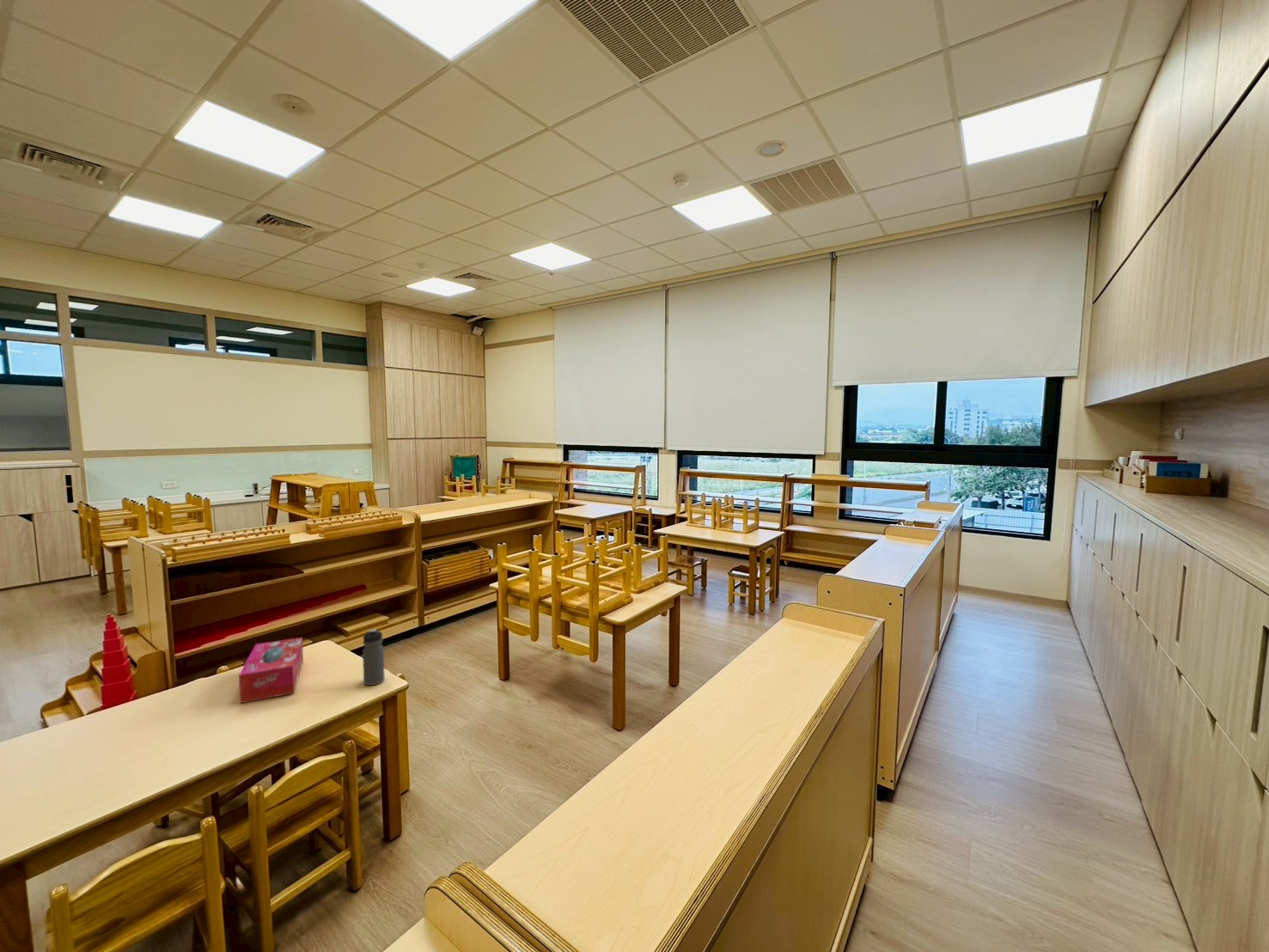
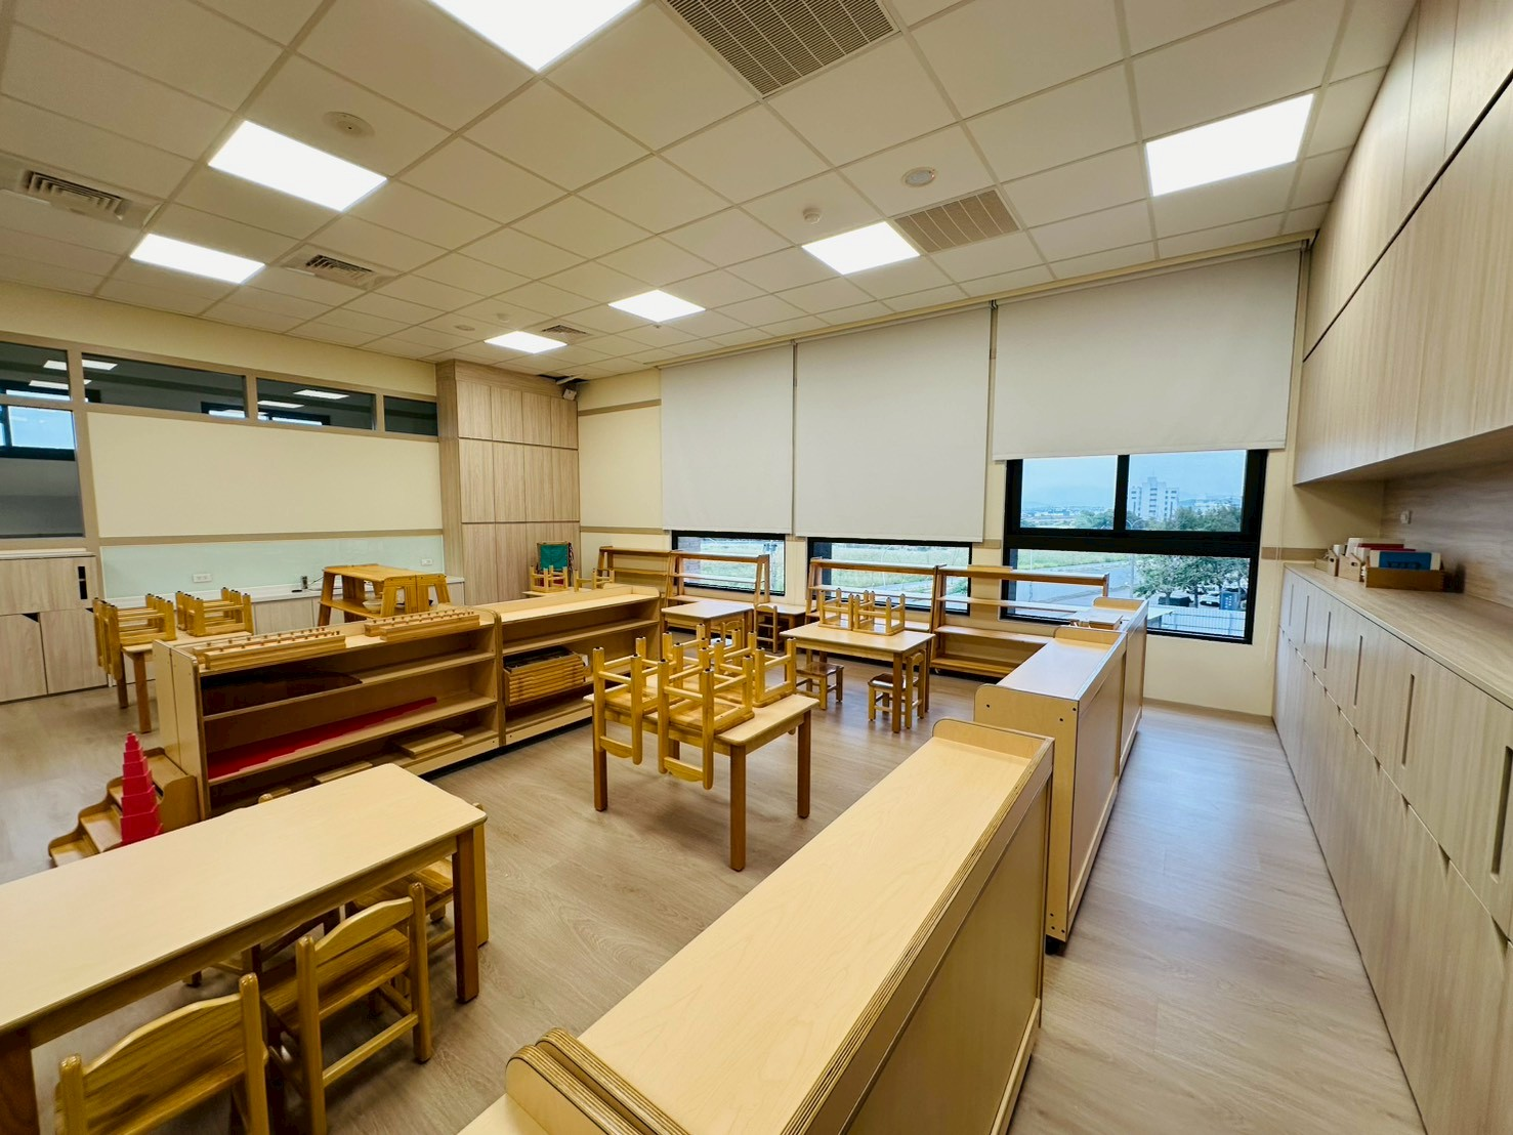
- tissue box [238,637,304,705]
- water bottle [362,628,386,686]
